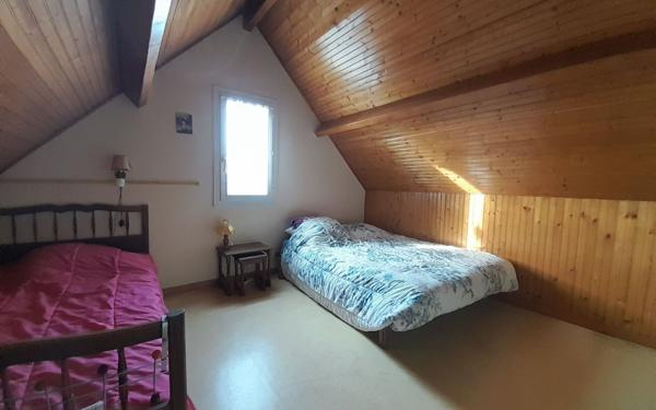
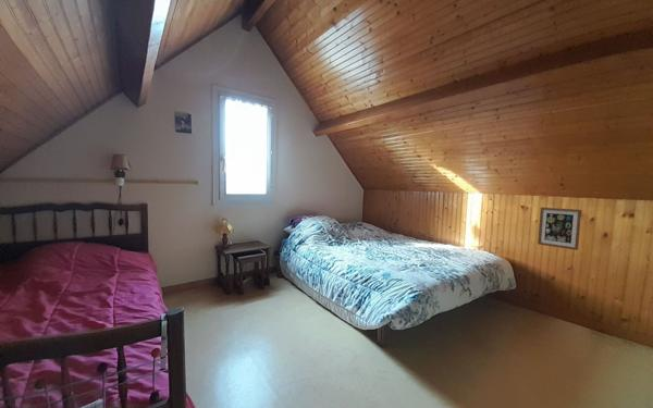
+ wall art [537,207,582,251]
